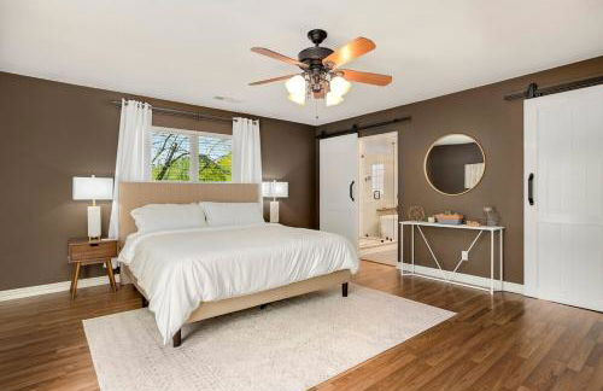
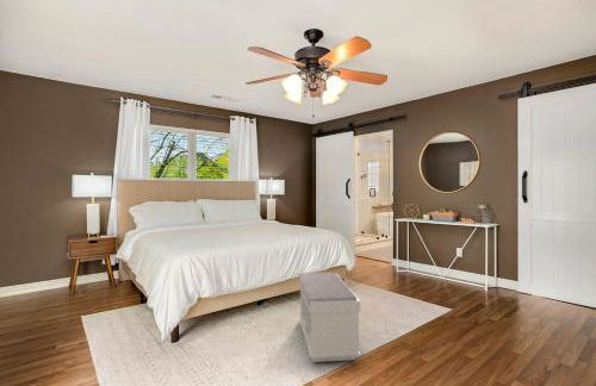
+ bench [297,272,361,363]
